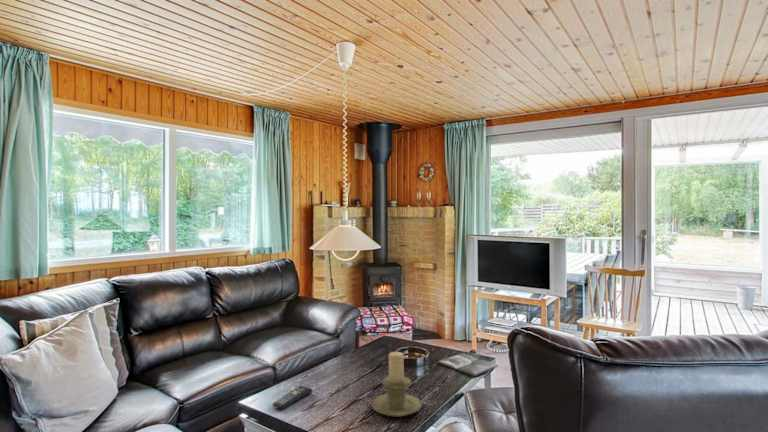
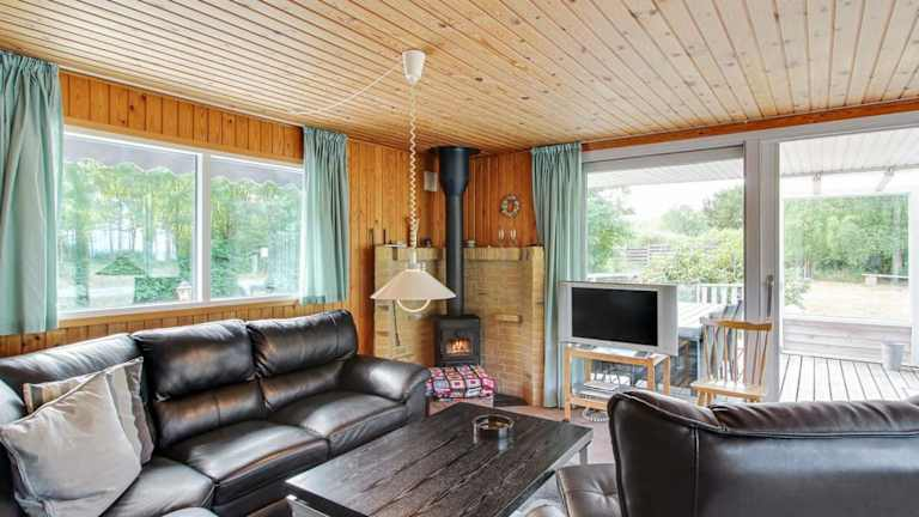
- remote control [271,385,313,410]
- magazine [437,352,499,377]
- candle holder [370,351,423,418]
